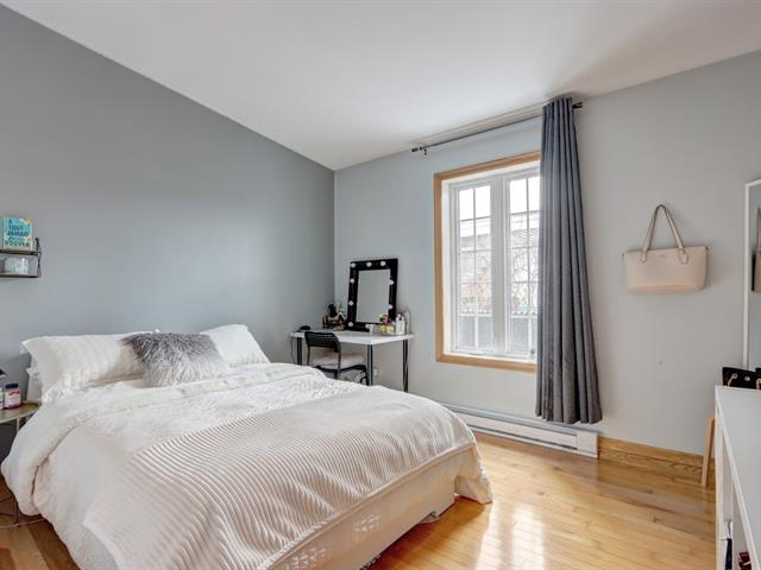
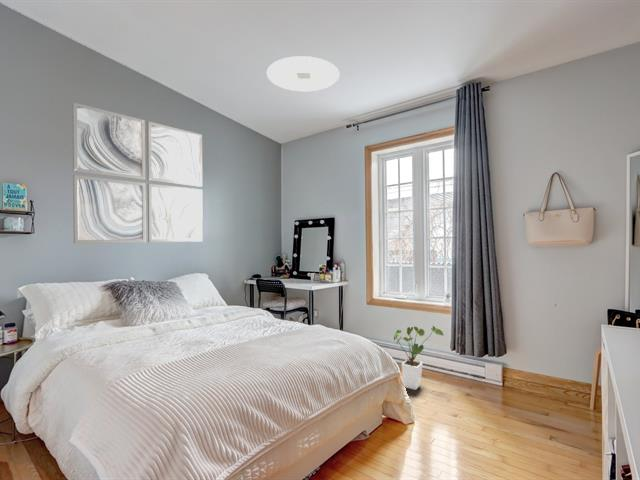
+ house plant [393,325,444,391]
+ wall art [71,101,204,244]
+ ceiling light [266,55,341,92]
